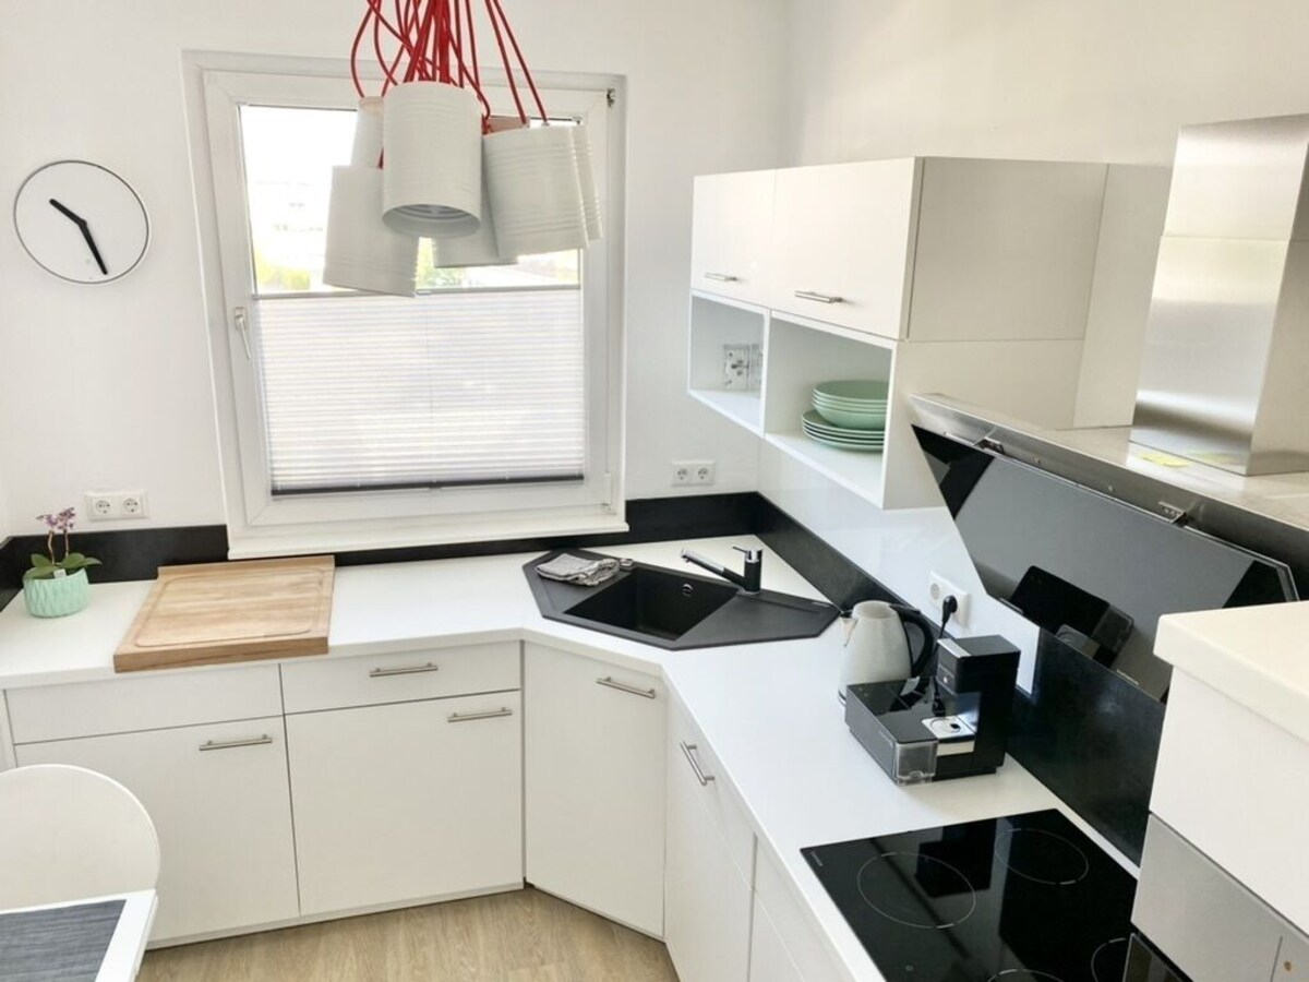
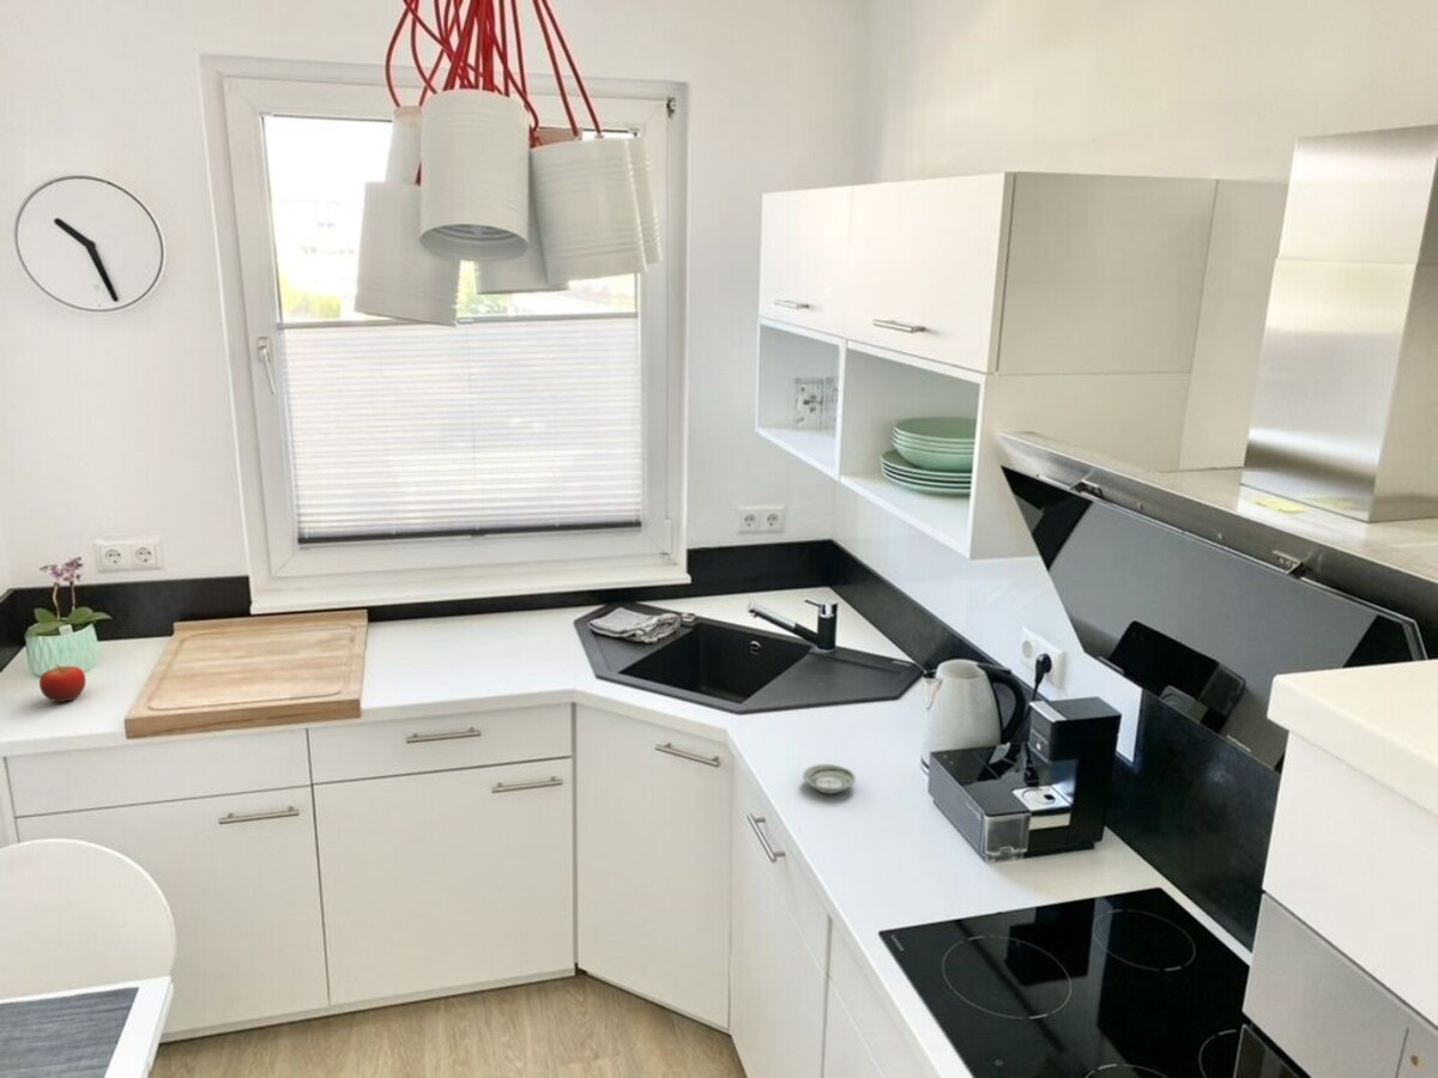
+ saucer [802,763,857,795]
+ fruit [38,664,86,704]
